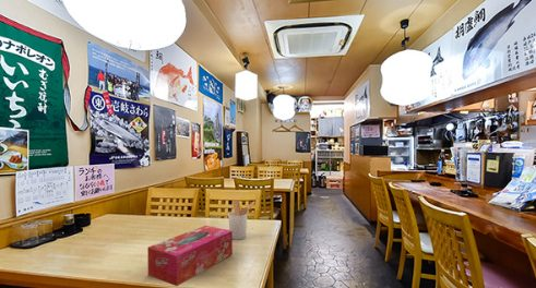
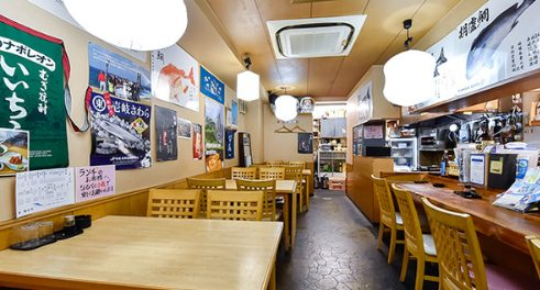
- tissue box [146,225,234,287]
- utensil holder [227,199,255,240]
